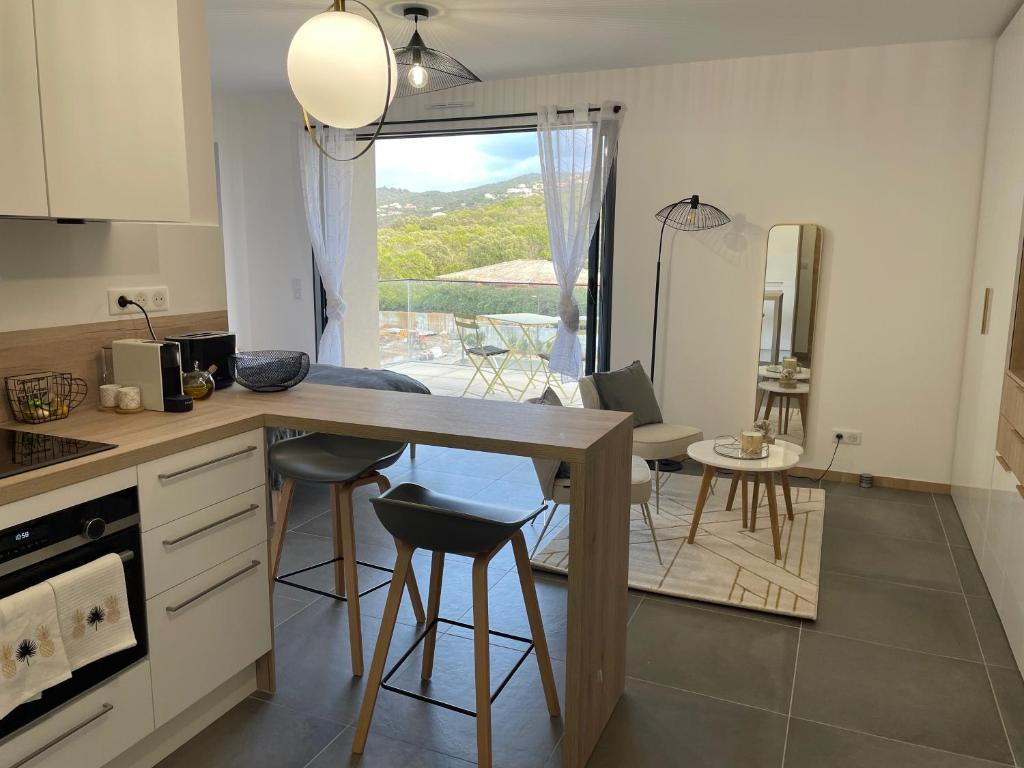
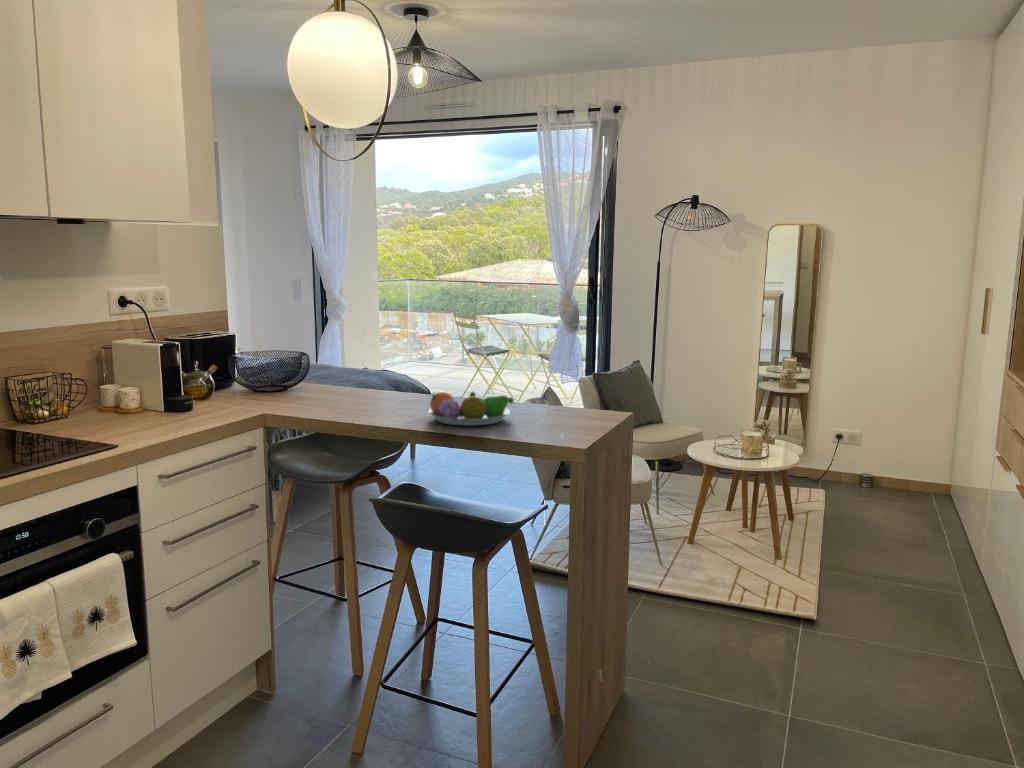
+ fruit bowl [427,391,515,427]
